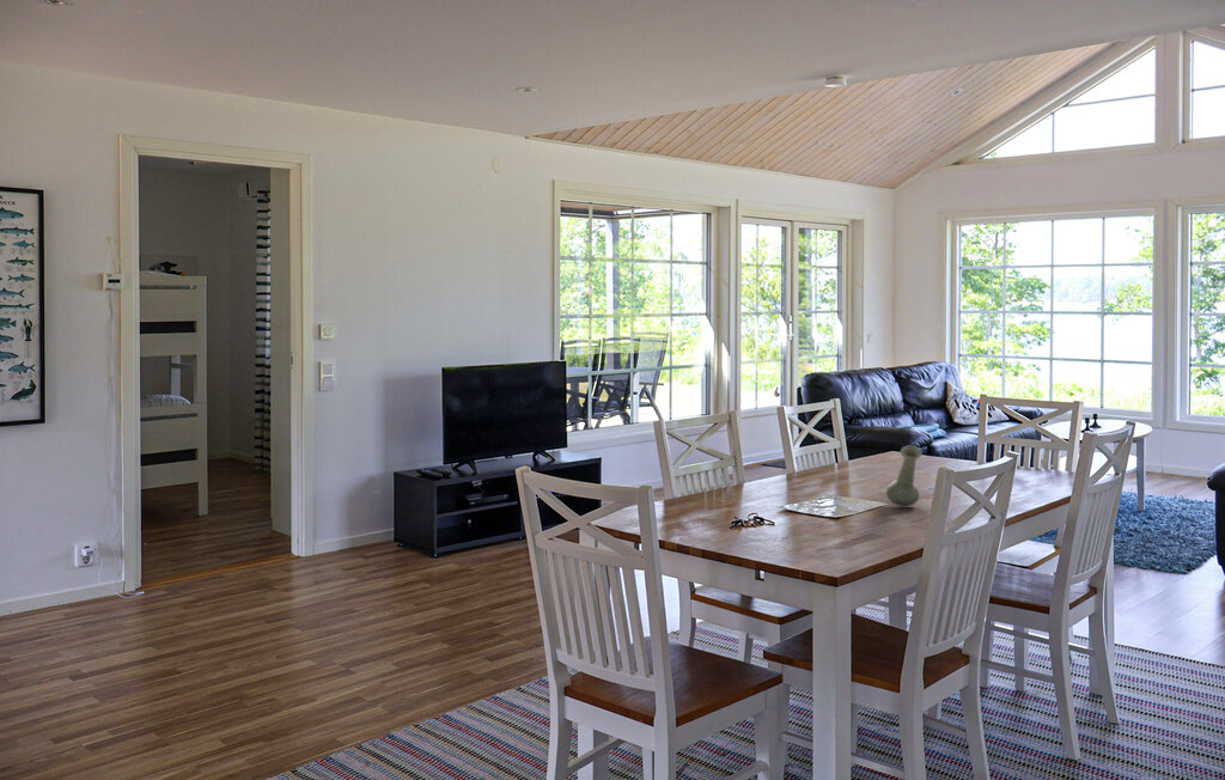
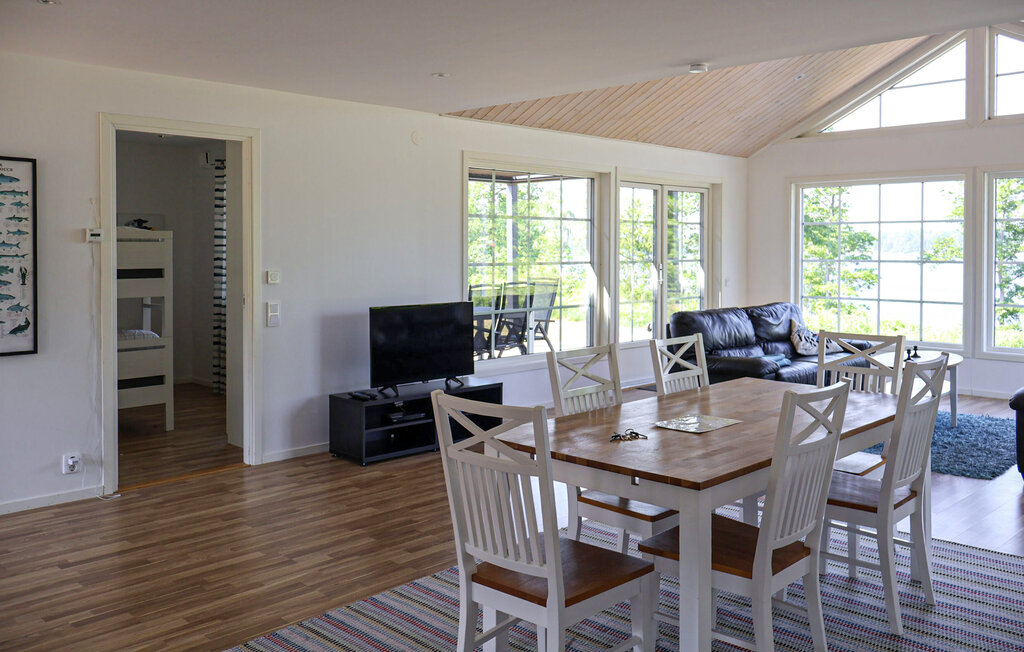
- vase [885,445,924,507]
